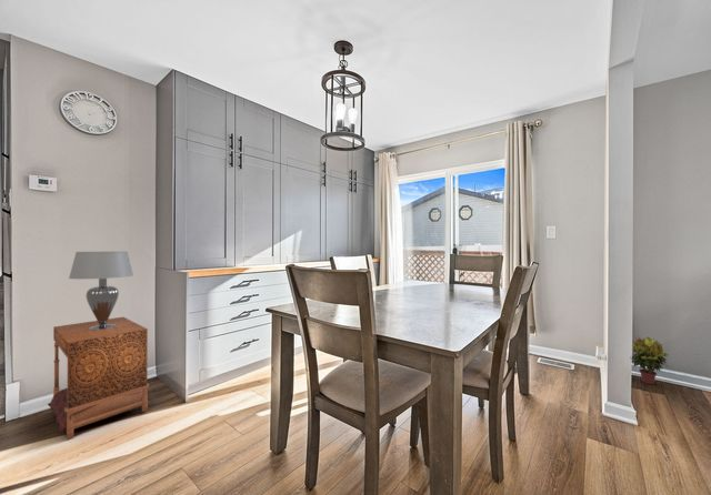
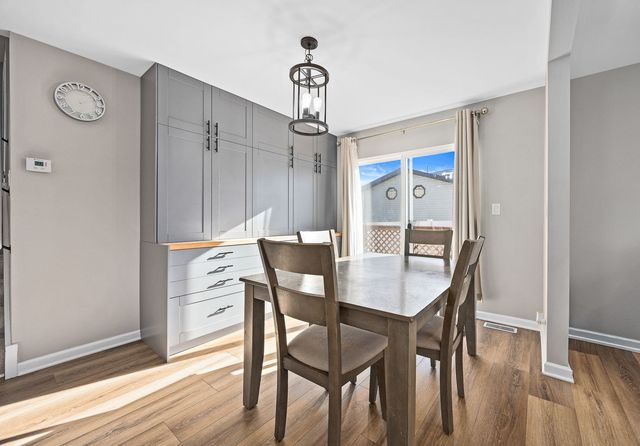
- potted plant [631,336,671,385]
- canopy bed [47,316,151,441]
- table lamp [68,251,134,330]
